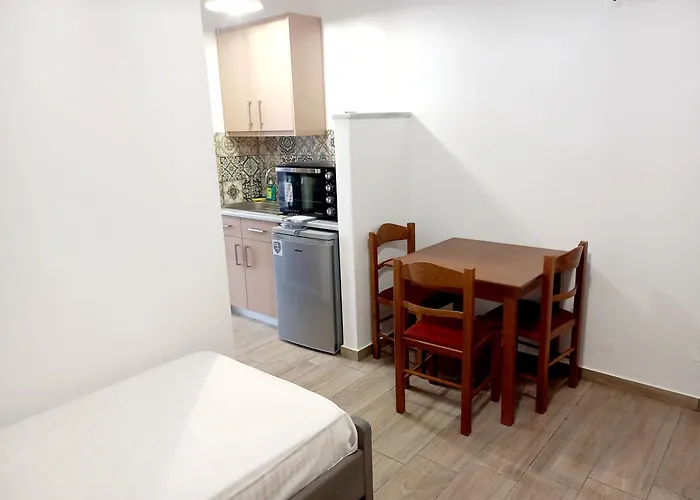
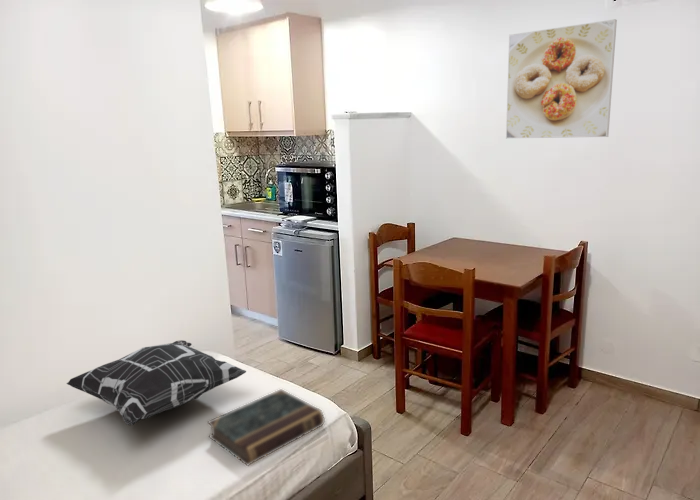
+ decorative pillow [66,339,247,426]
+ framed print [505,18,618,139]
+ book [206,388,326,467]
